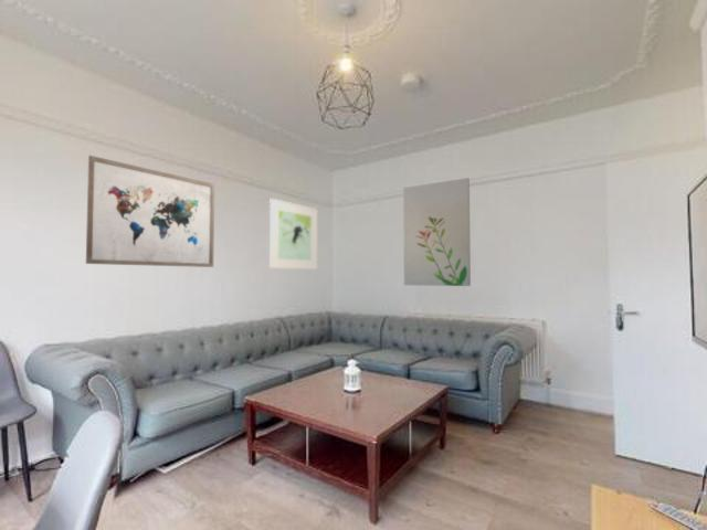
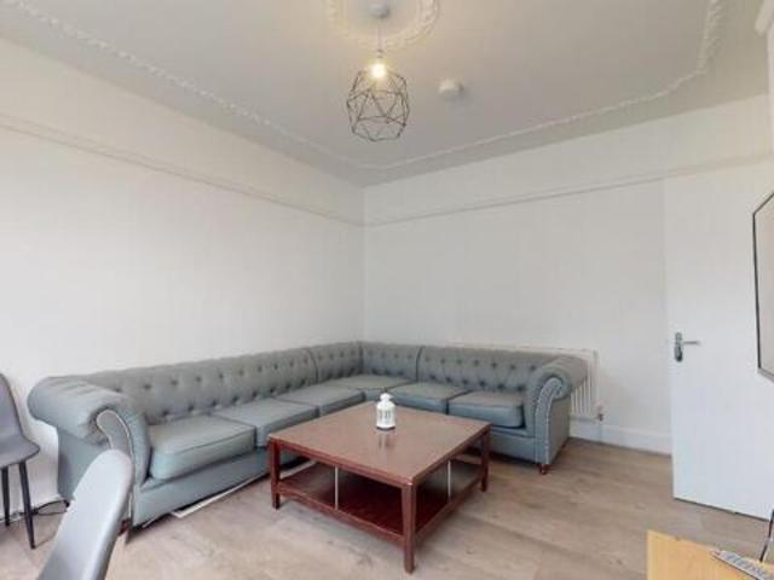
- wall art [85,155,215,268]
- wall art [402,177,472,287]
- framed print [268,198,318,271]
